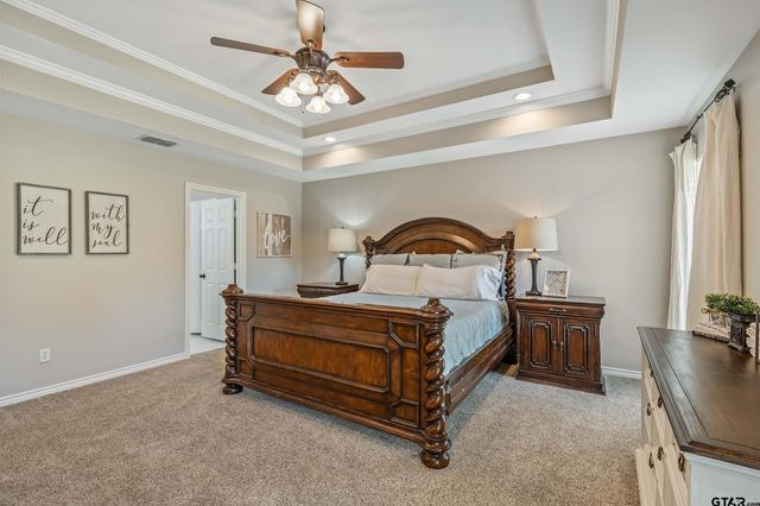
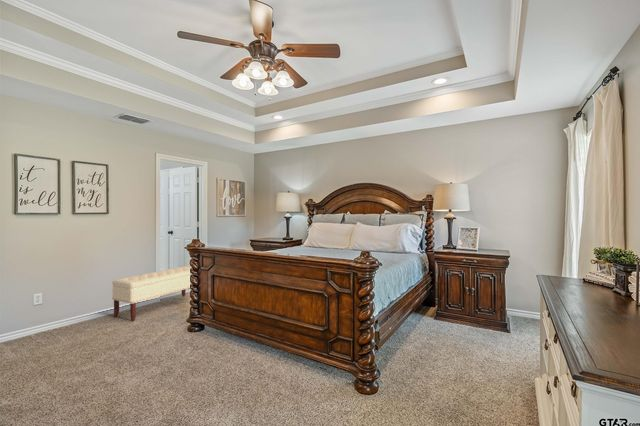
+ bench [111,265,191,322]
